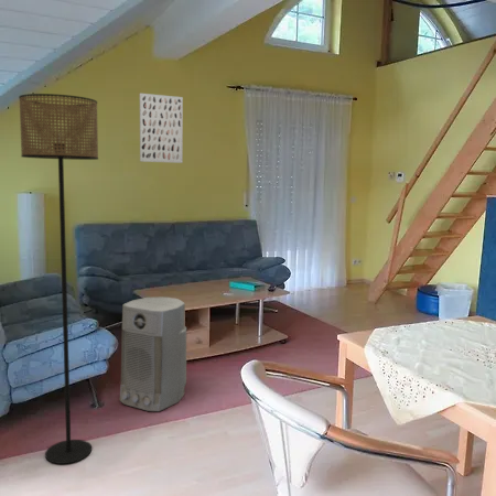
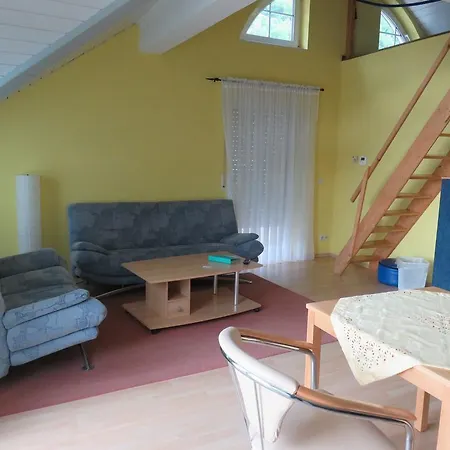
- floor lamp [18,93,99,465]
- wall art [139,93,184,164]
- air purifier [119,296,187,412]
